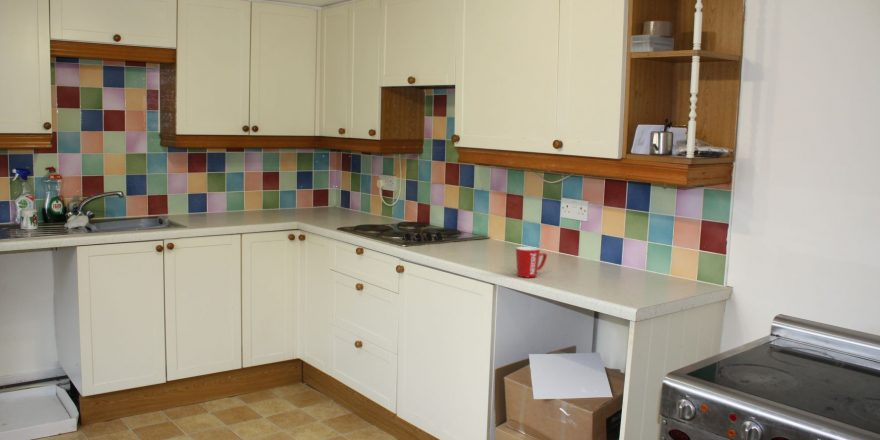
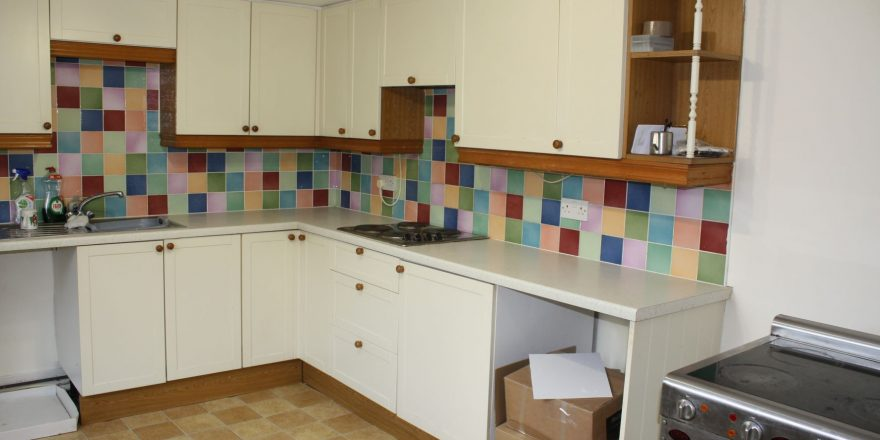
- mug [515,246,548,278]
